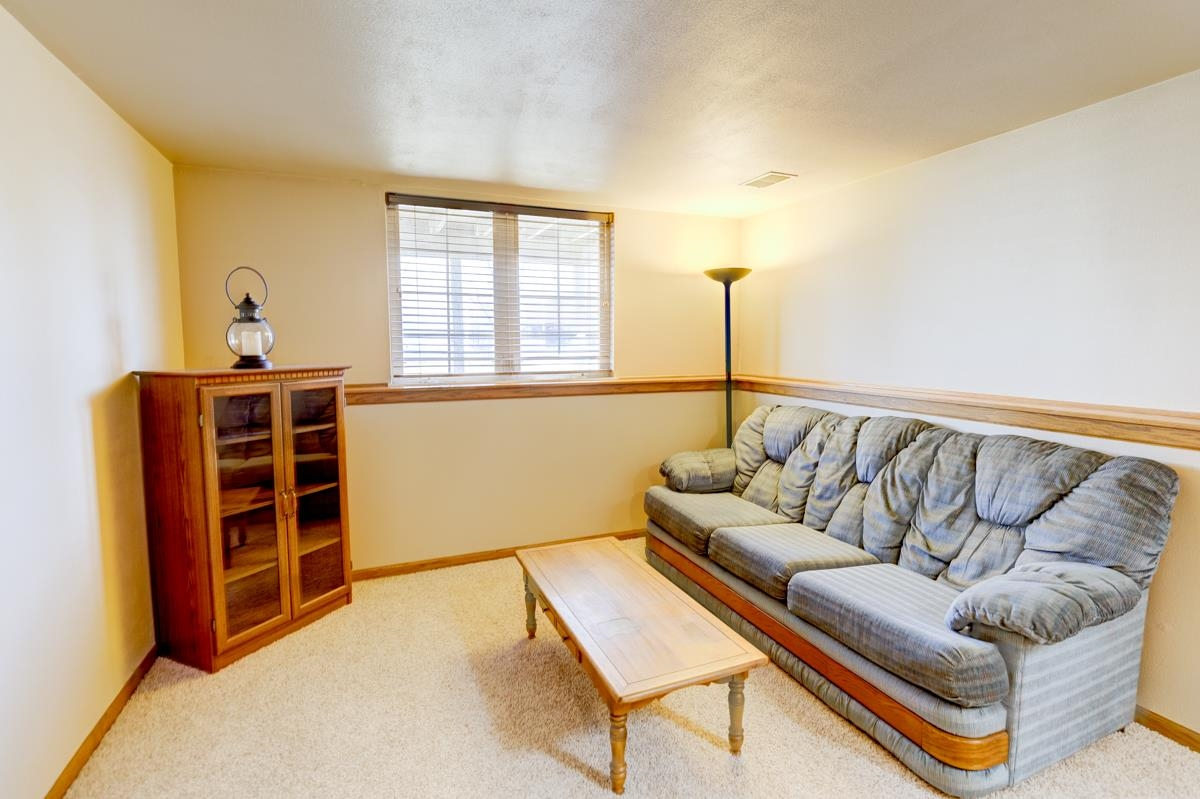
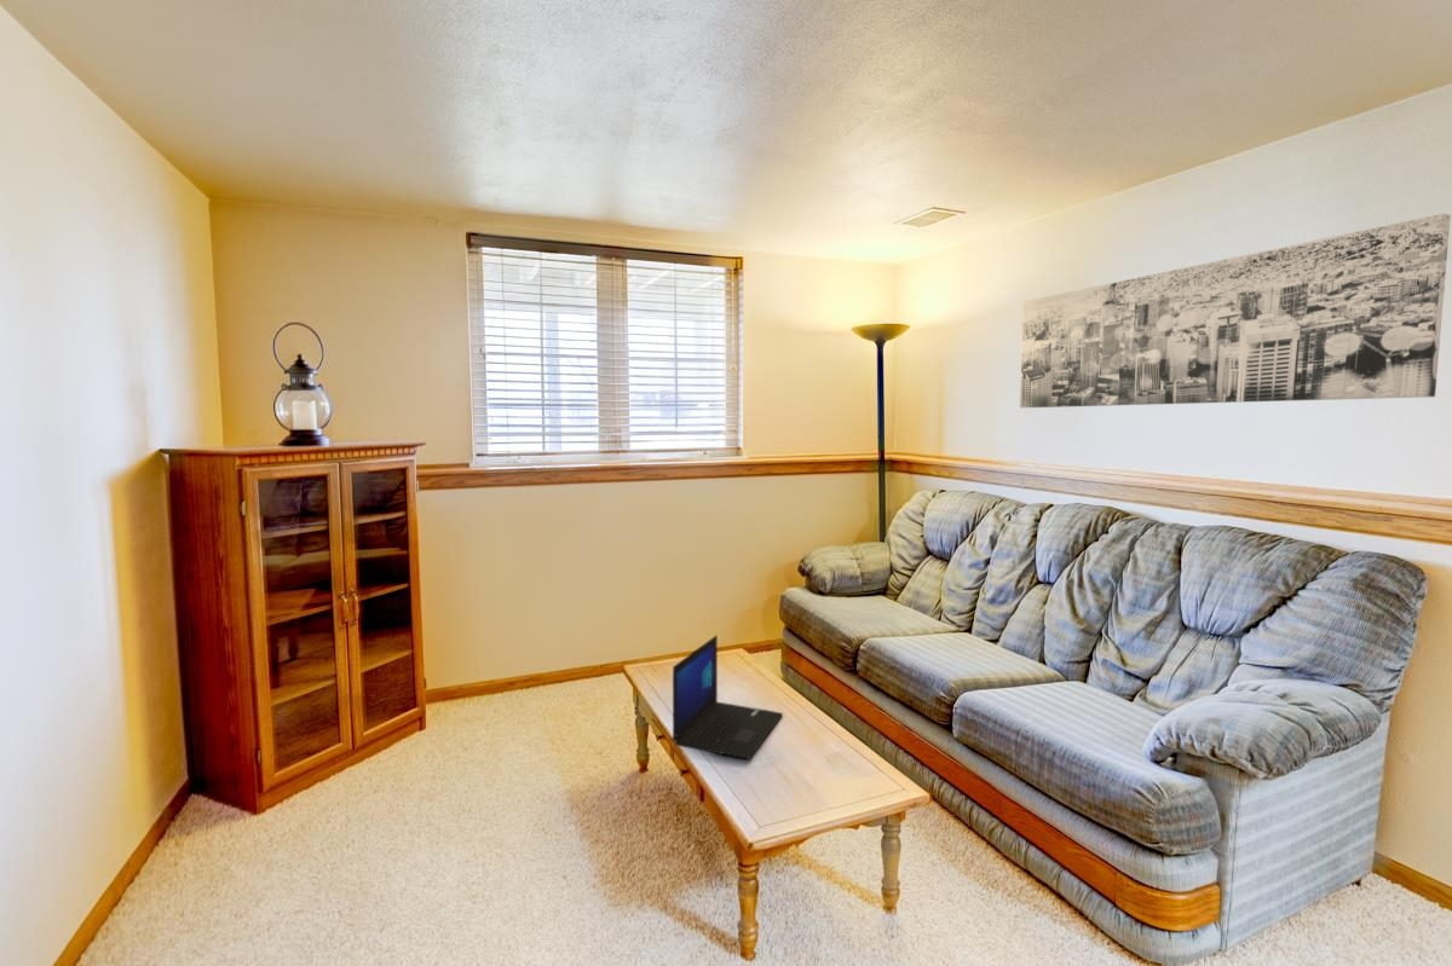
+ wall art [1019,213,1452,409]
+ laptop [672,634,784,760]
